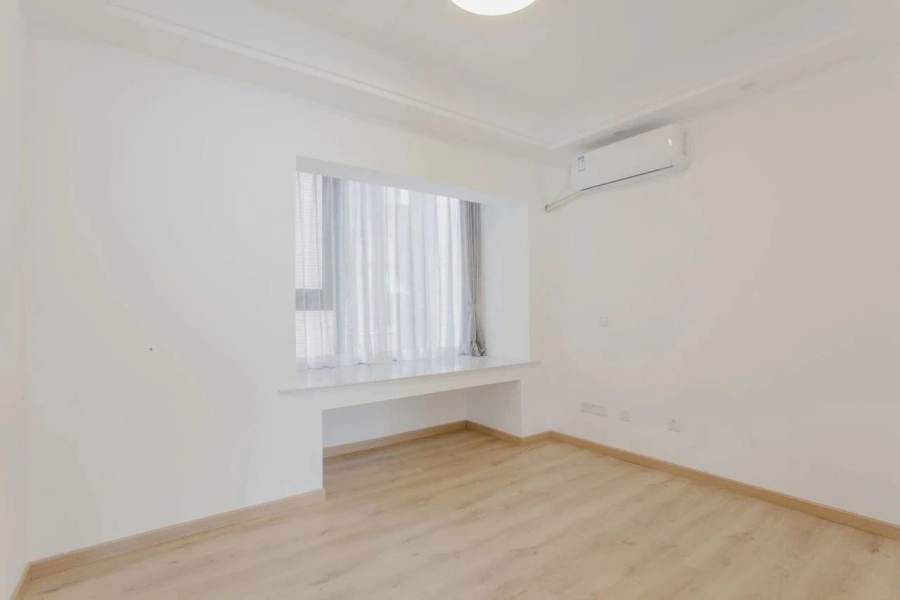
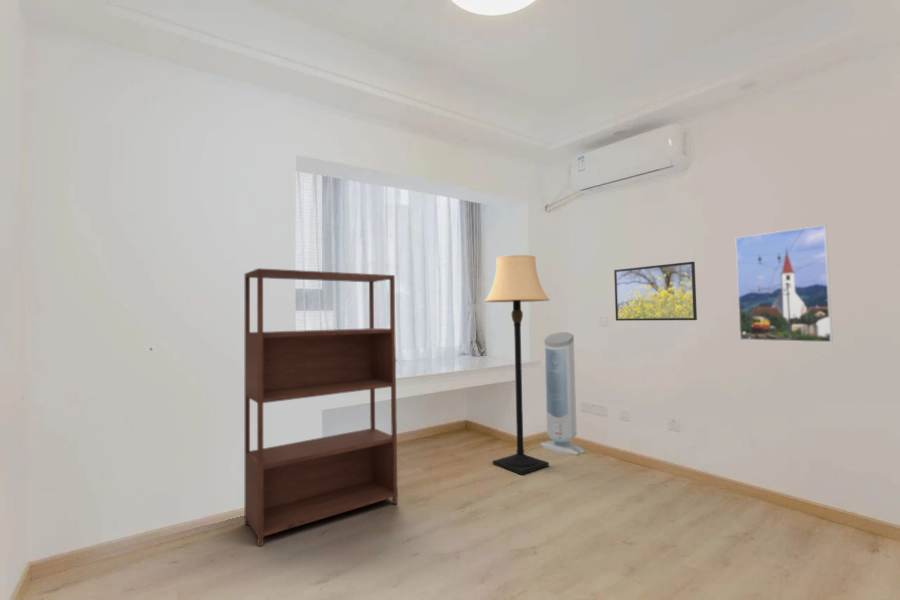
+ air purifier [539,331,586,456]
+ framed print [734,224,834,343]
+ lamp [483,254,551,476]
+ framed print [613,261,698,322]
+ bookshelf [244,267,399,548]
